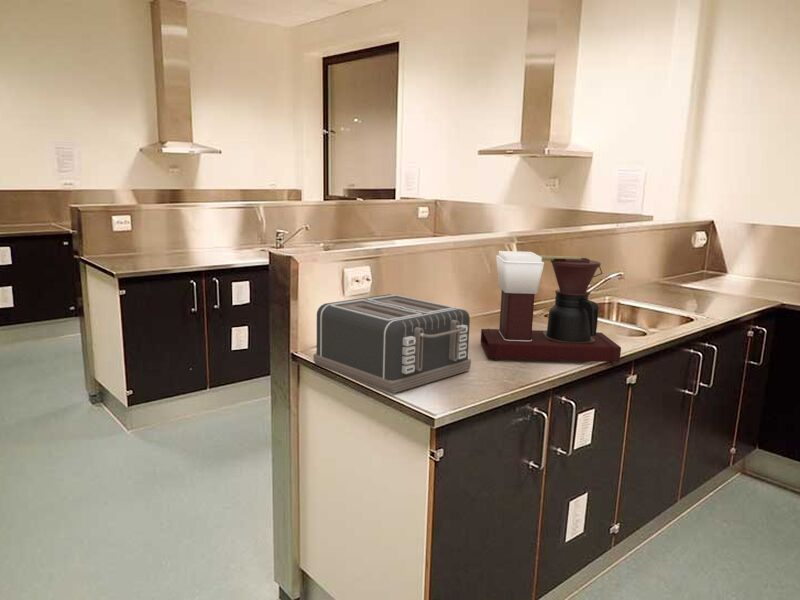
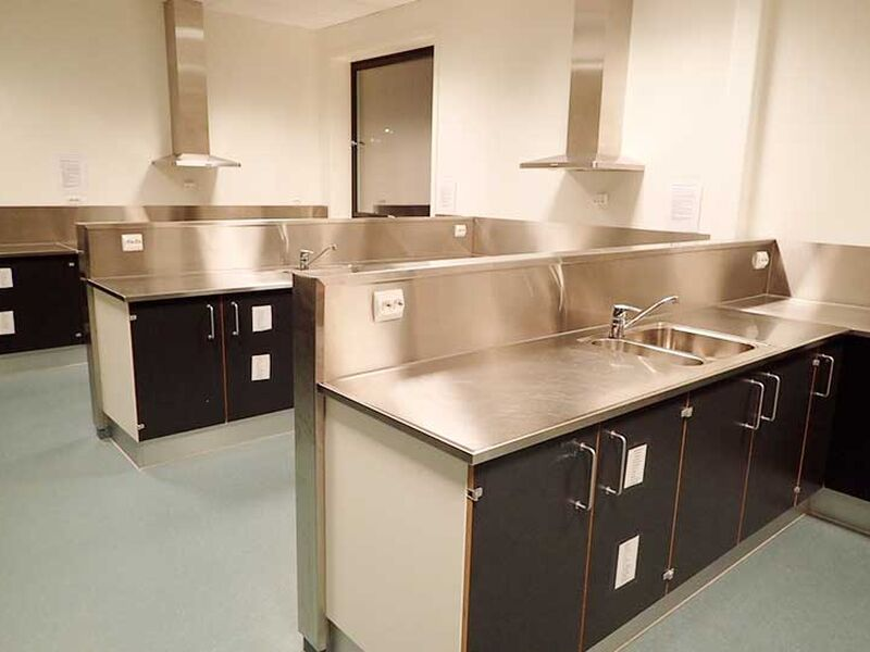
- toaster [312,293,472,394]
- coffee maker [480,250,622,365]
